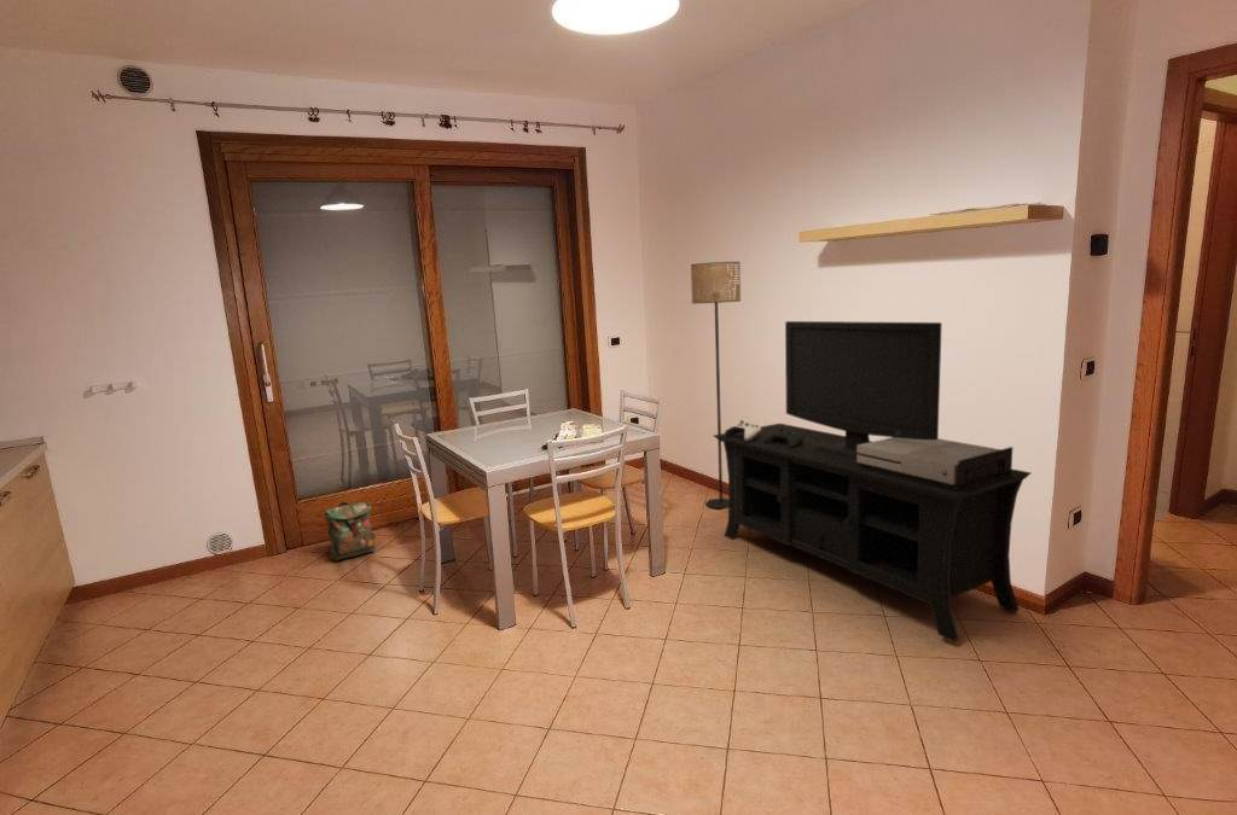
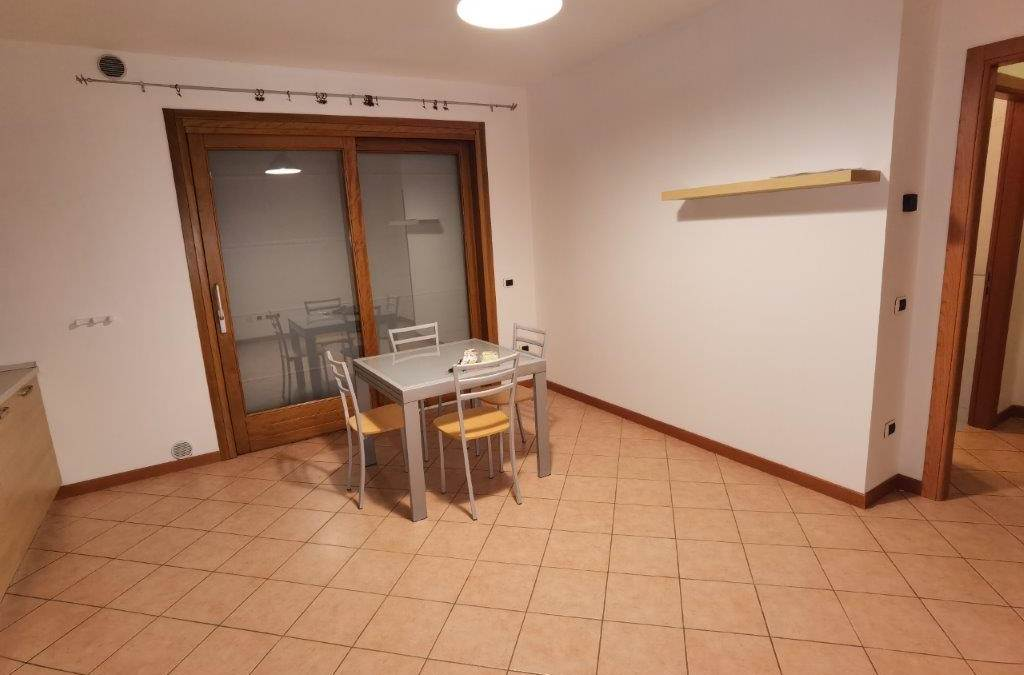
- media console [713,320,1033,642]
- backpack [323,501,377,561]
- floor lamp [690,261,742,510]
